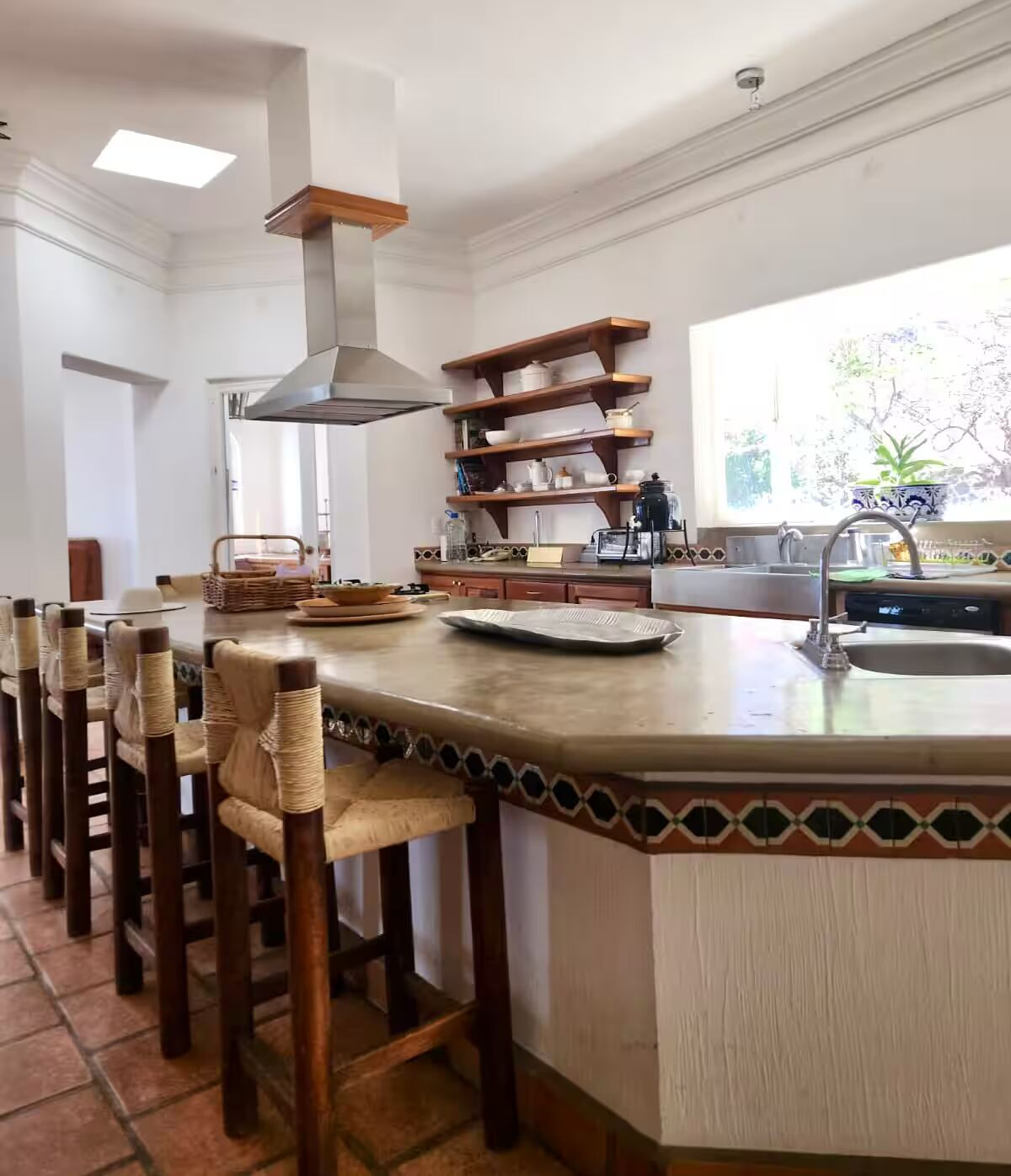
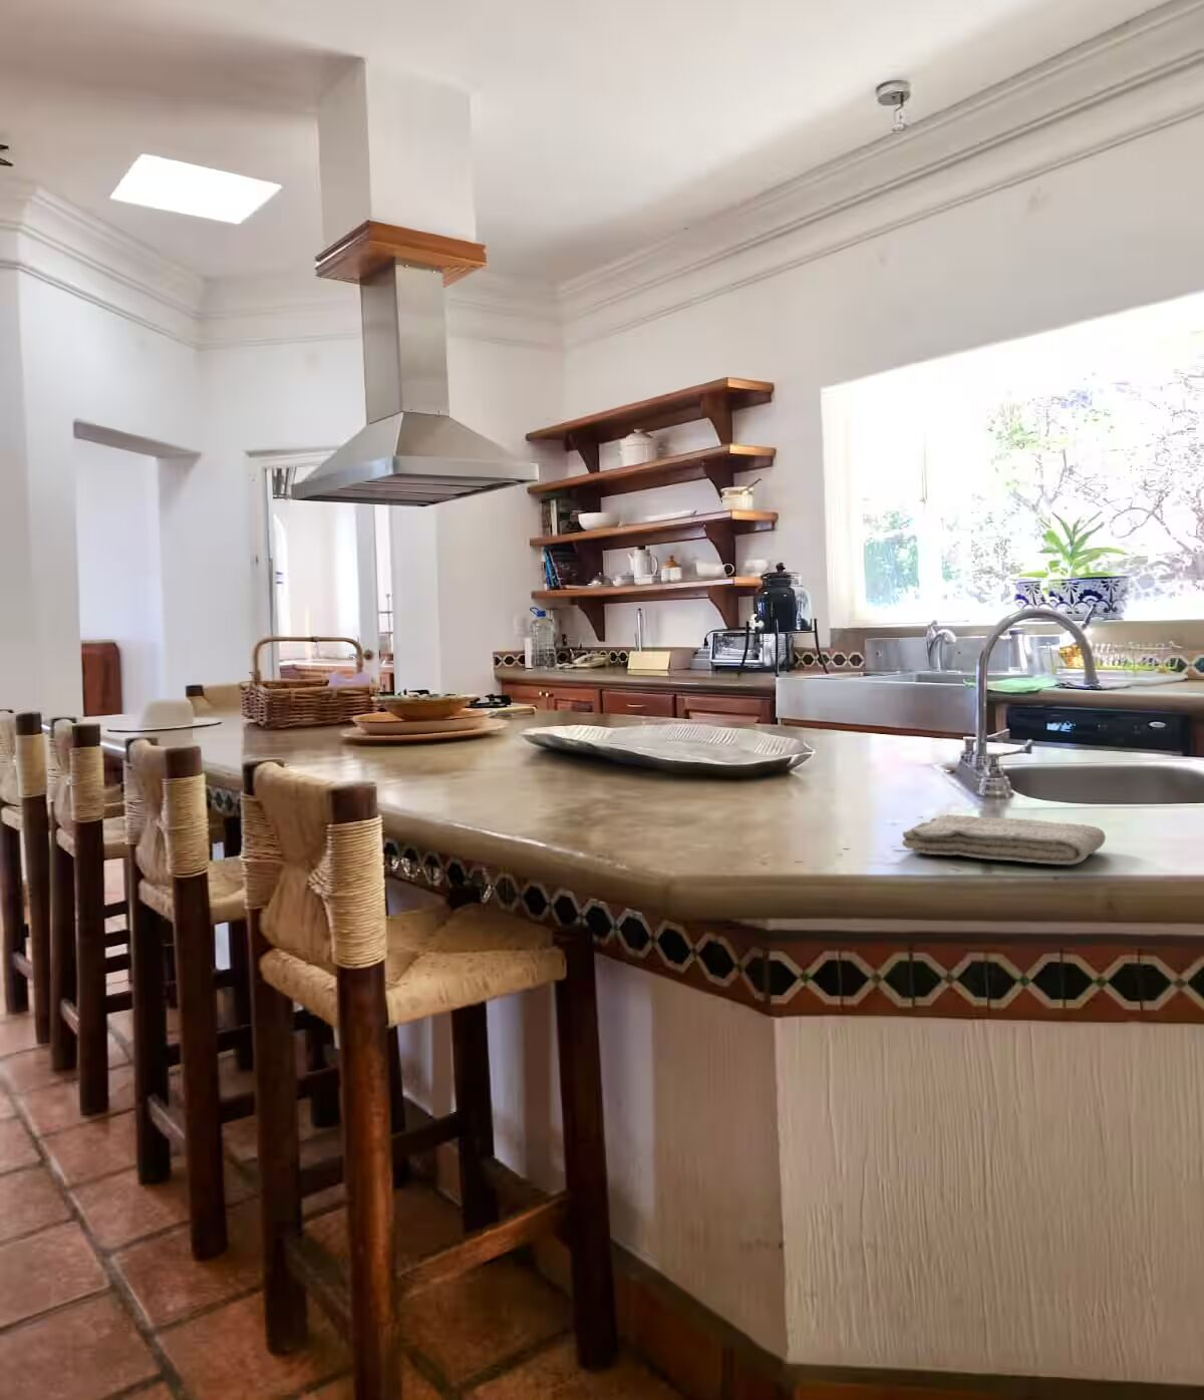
+ washcloth [902,813,1106,865]
